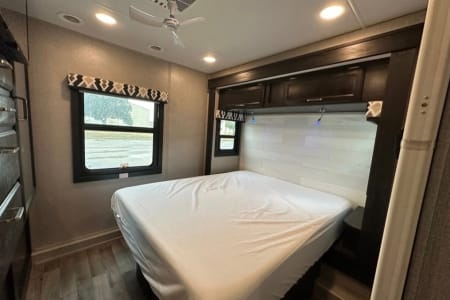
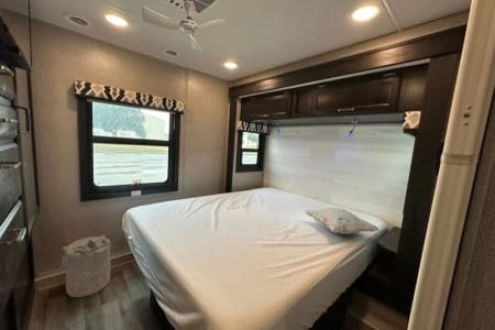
+ laundry hamper [59,233,112,298]
+ decorative pillow [304,207,380,235]
